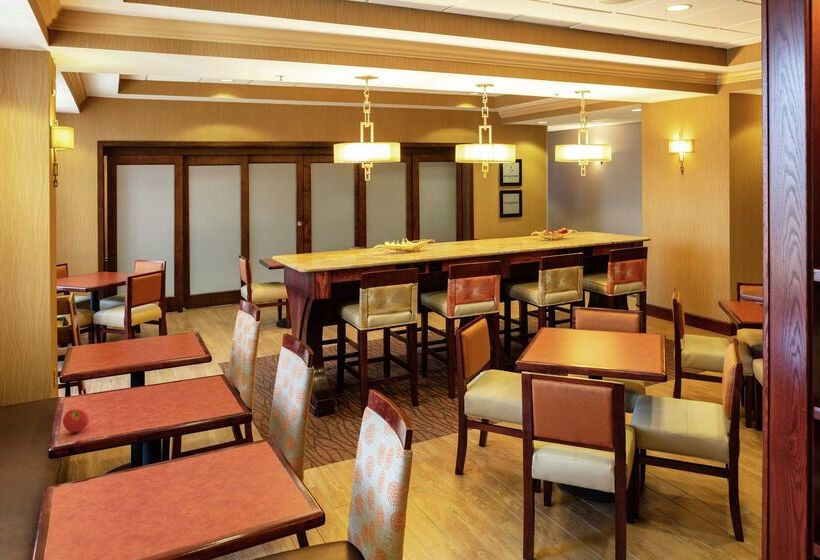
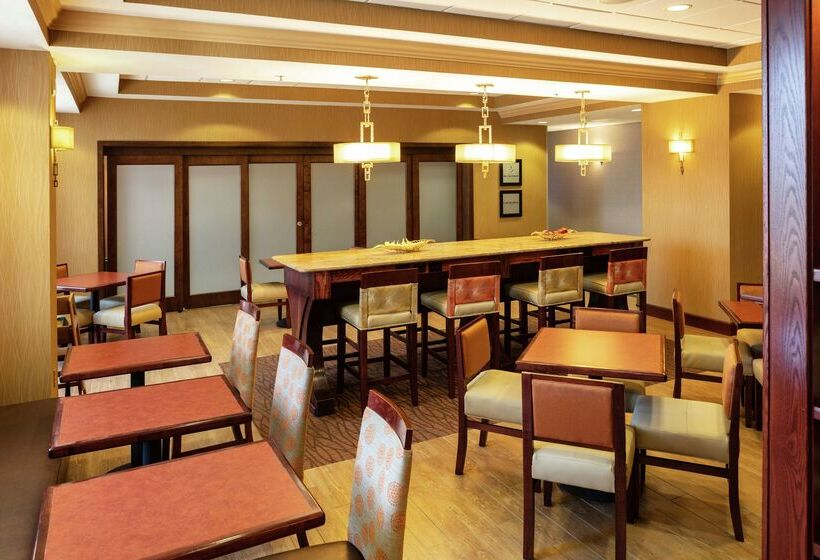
- fruit [62,408,90,433]
